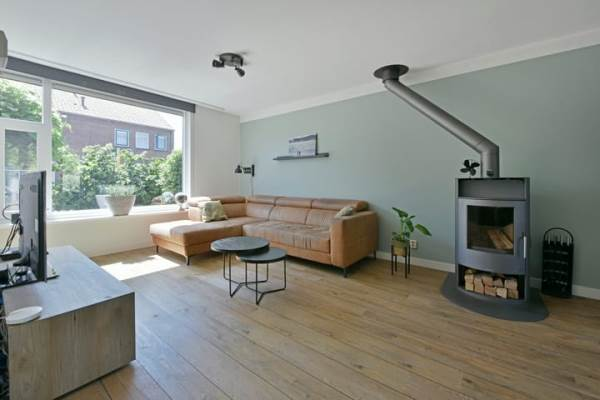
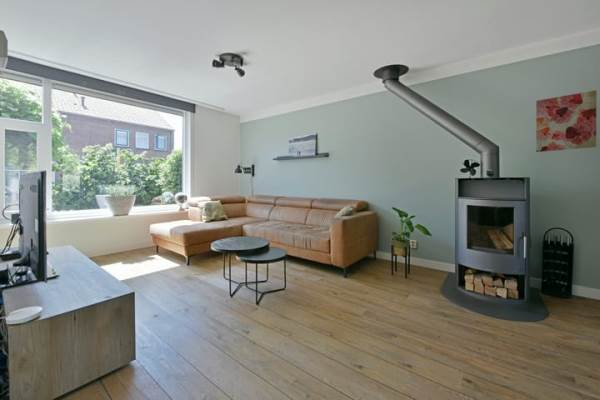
+ wall art [535,89,598,153]
